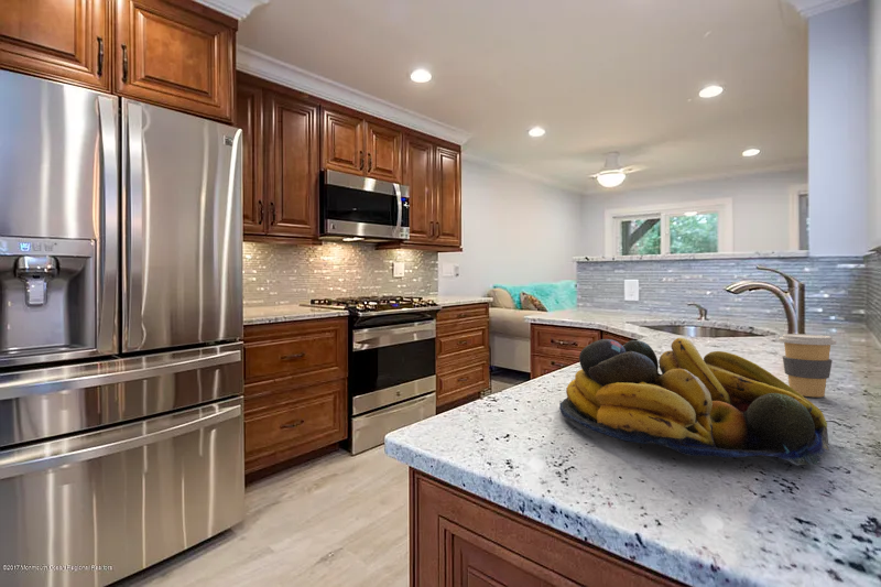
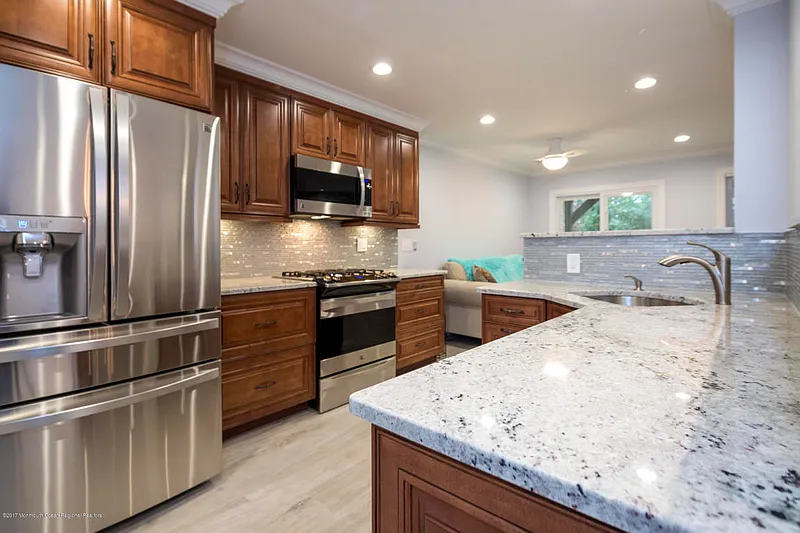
- coffee cup [777,333,837,398]
- fruit bowl [558,337,830,467]
